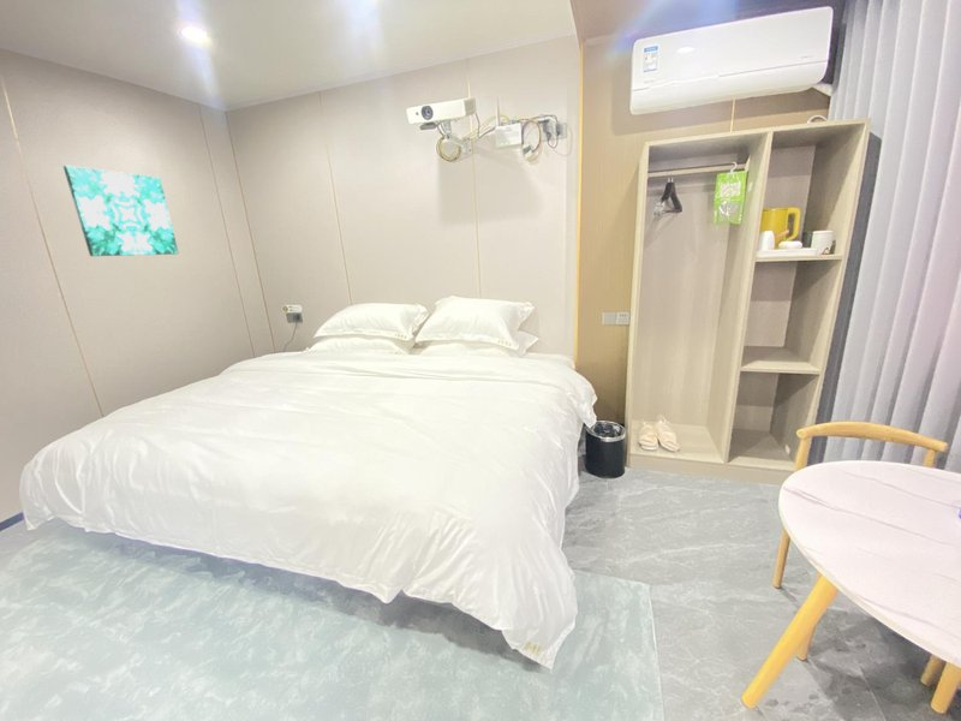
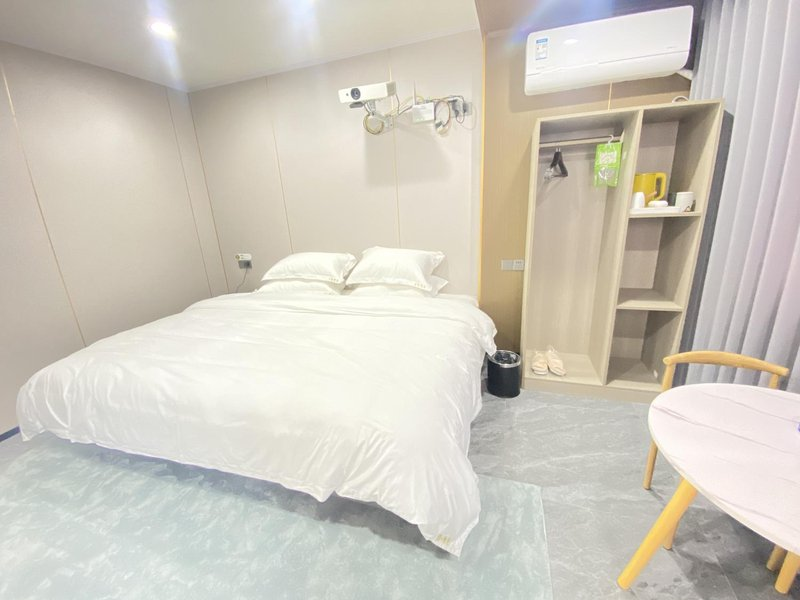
- wall art [62,165,180,257]
